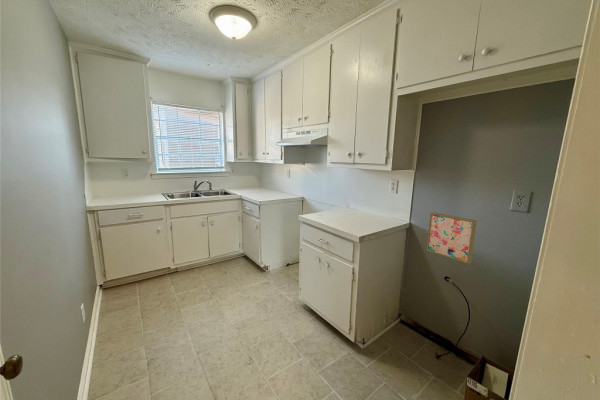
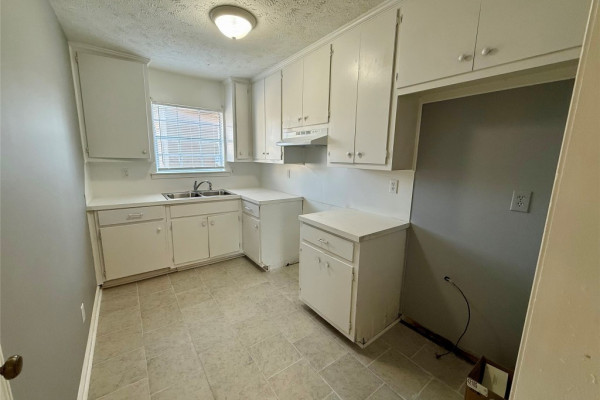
- wall art [425,212,478,265]
